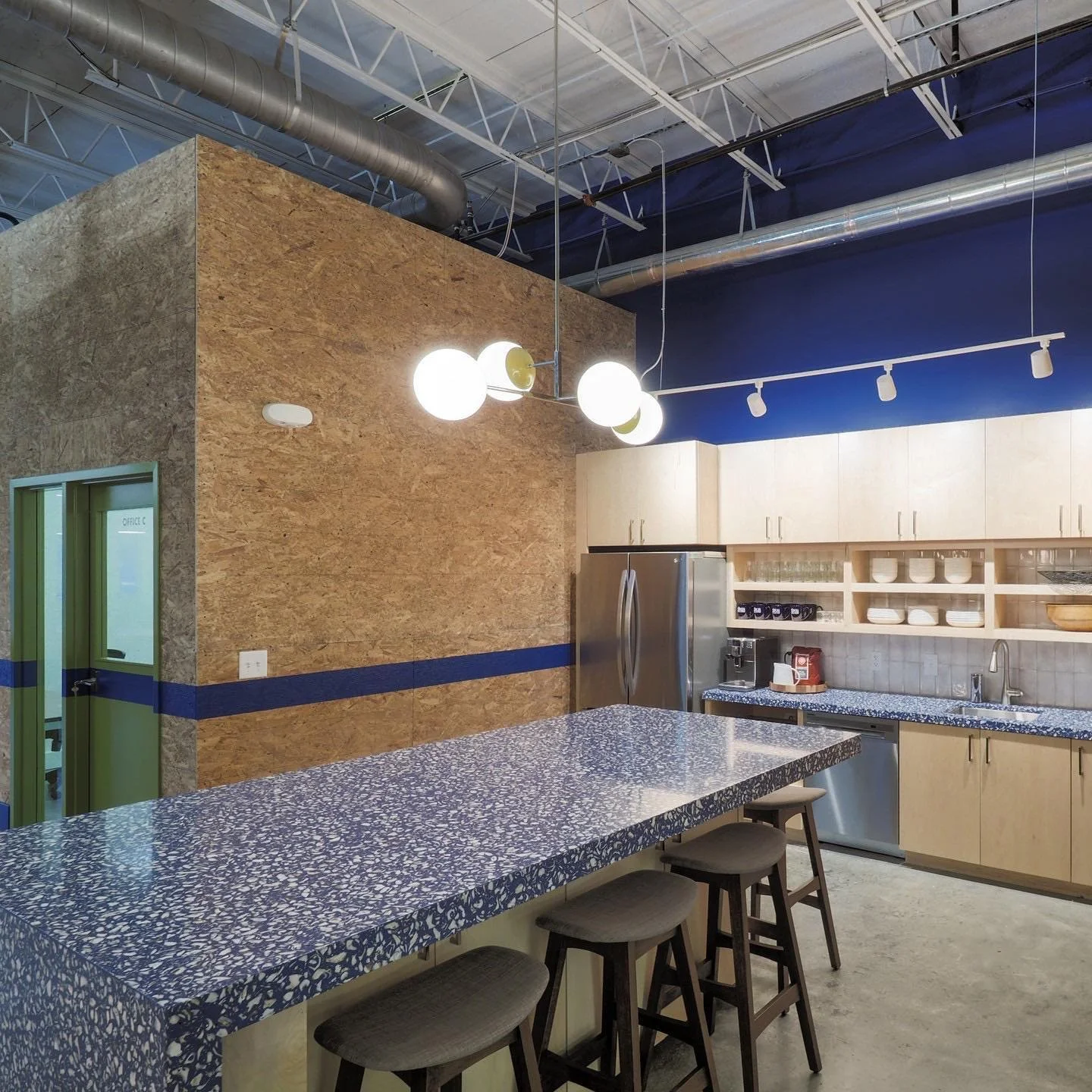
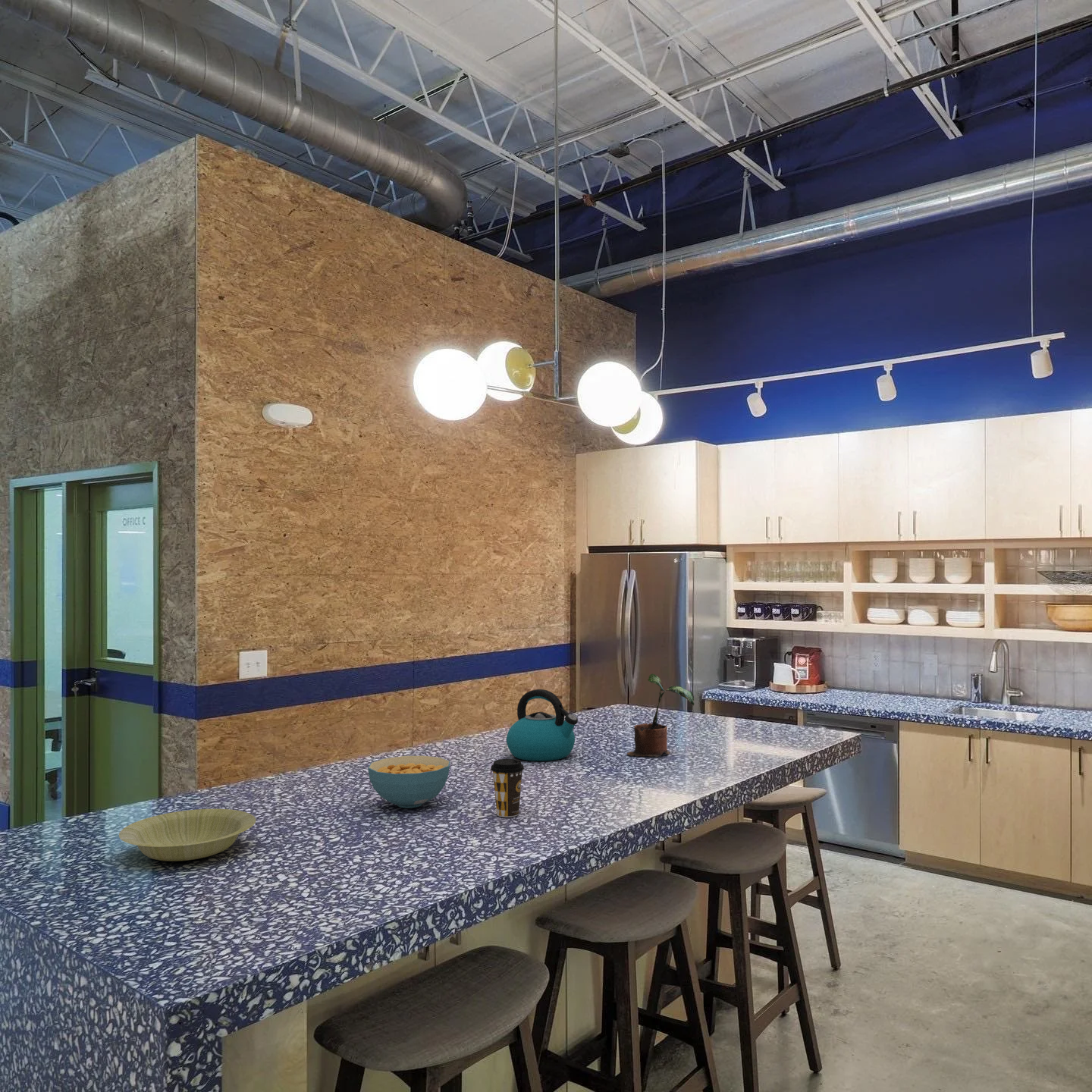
+ coffee cup [490,758,525,818]
+ potted plant [626,673,695,758]
+ kettle [506,689,579,762]
+ bowl [118,808,256,862]
+ cereal bowl [367,755,451,809]
